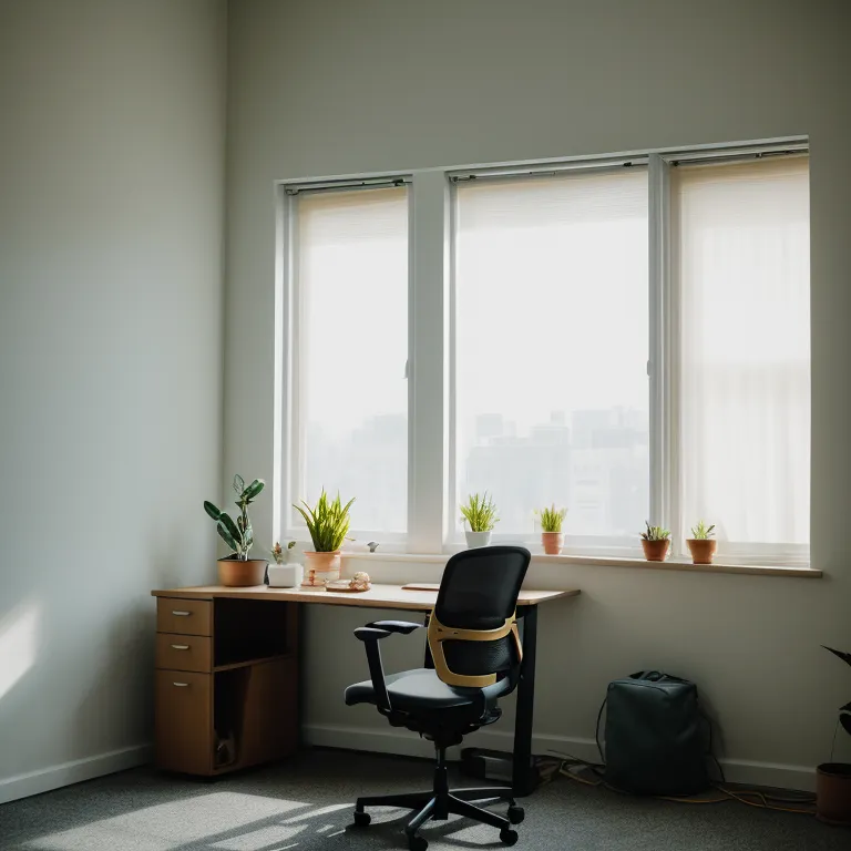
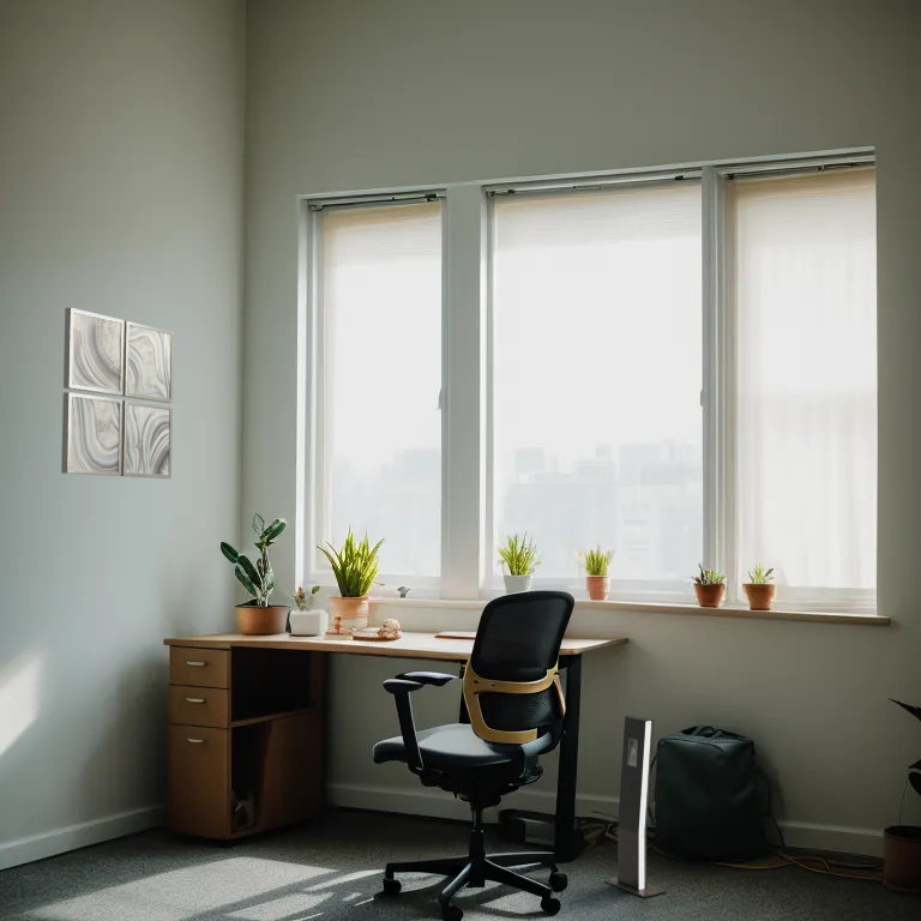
+ speaker [602,715,668,898]
+ wall art [60,307,175,480]
